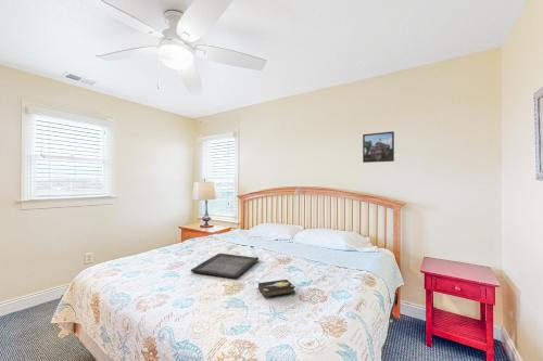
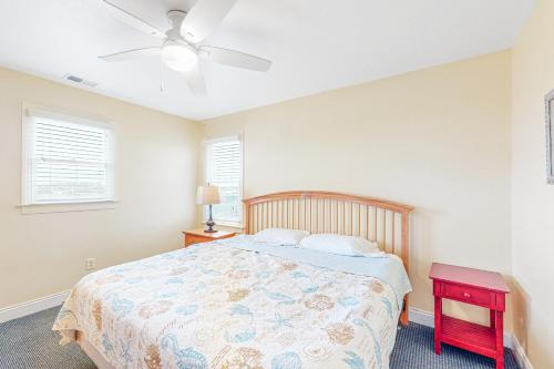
- hardback book [256,279,296,299]
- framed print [362,130,395,164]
- serving tray [190,253,260,280]
